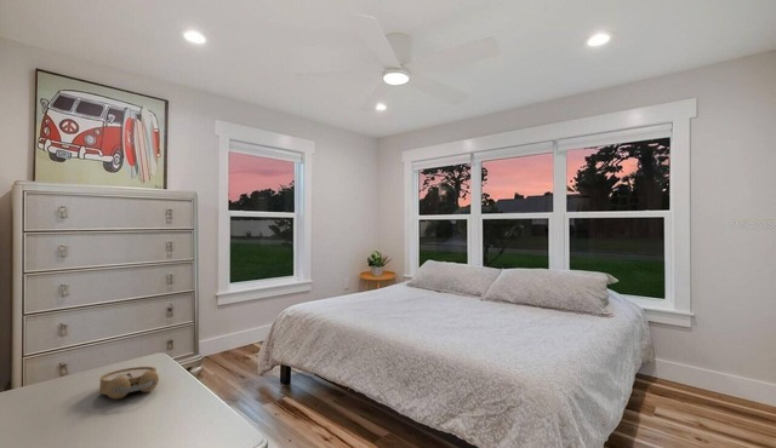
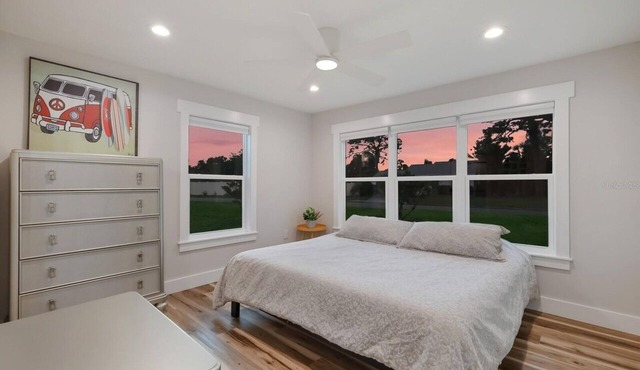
- alarm clock [98,366,160,400]
